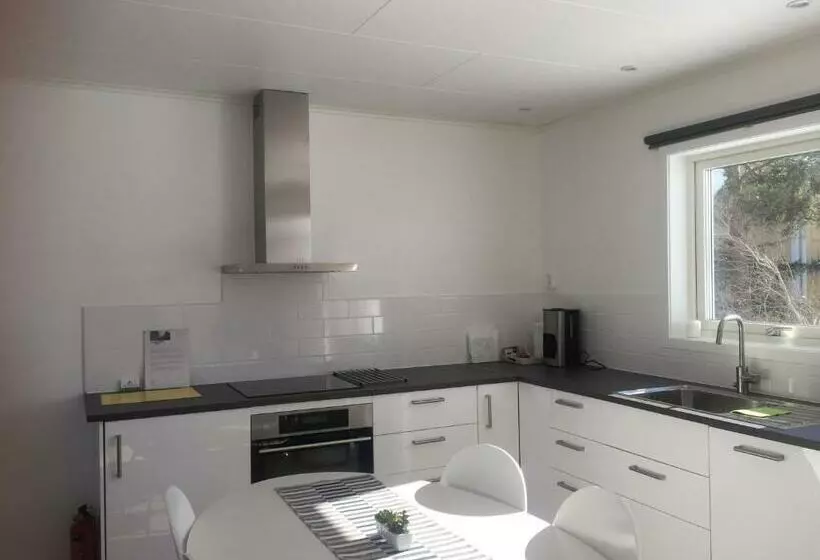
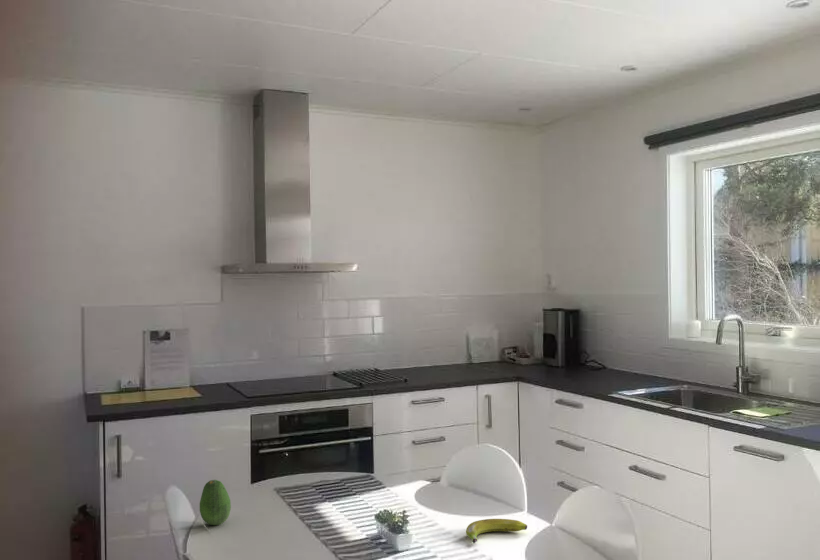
+ fruit [199,479,232,526]
+ banana [465,518,528,544]
